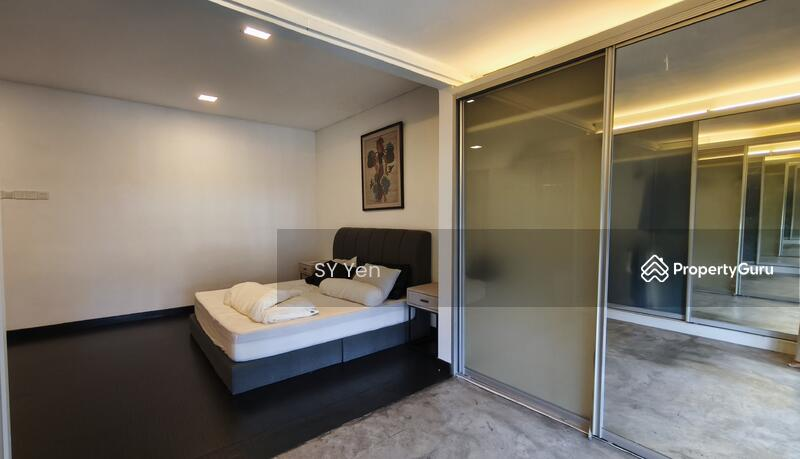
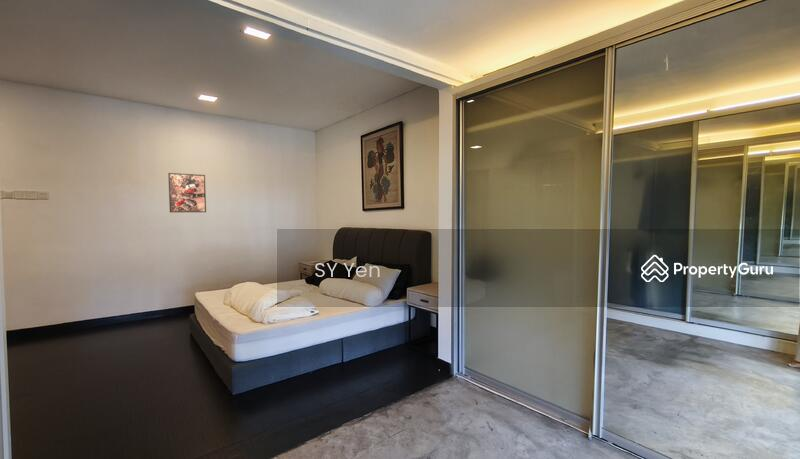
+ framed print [167,172,207,213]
